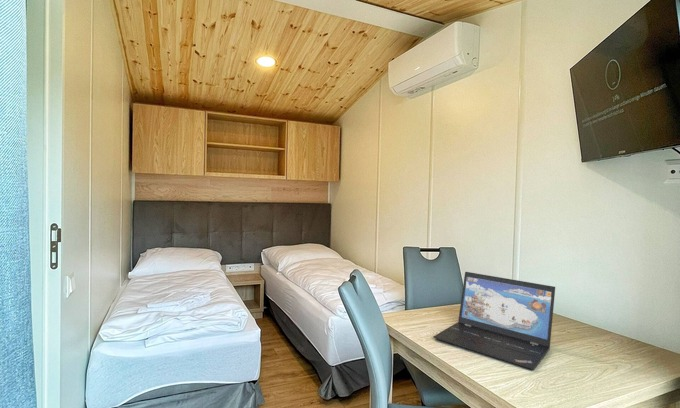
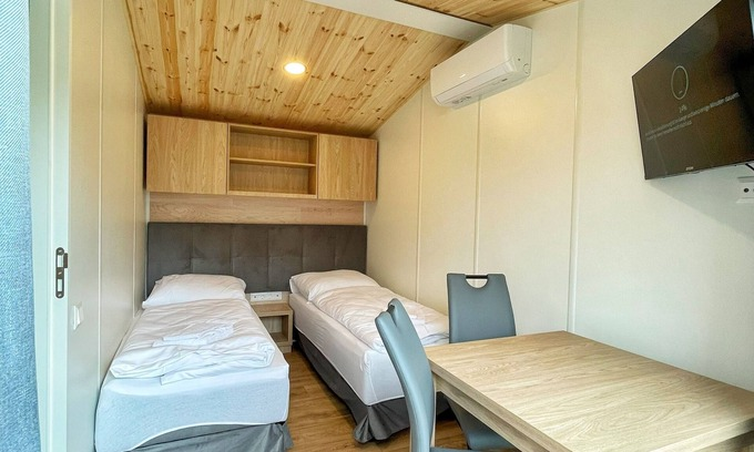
- laptop [432,271,556,371]
